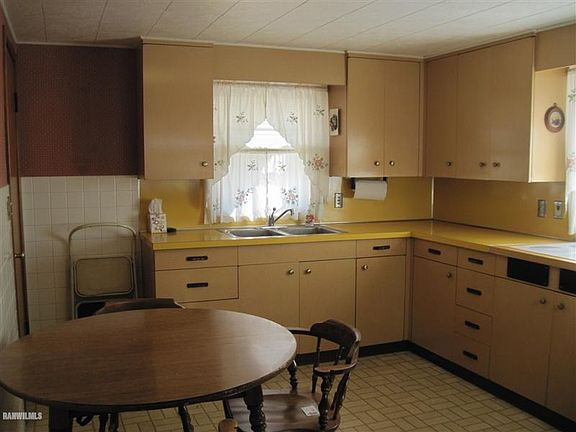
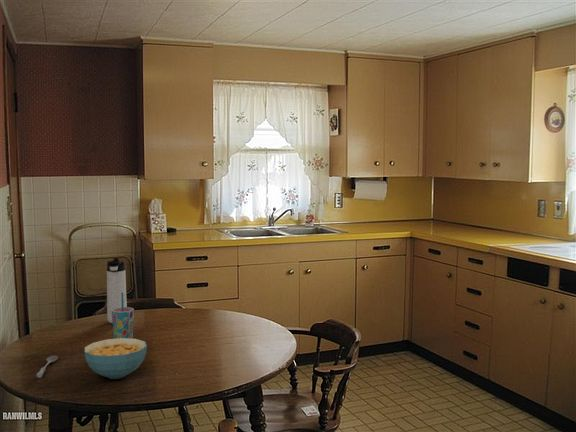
+ cereal bowl [83,338,148,380]
+ soupspoon [35,355,59,379]
+ thermos bottle [106,257,128,324]
+ cup [112,293,135,339]
